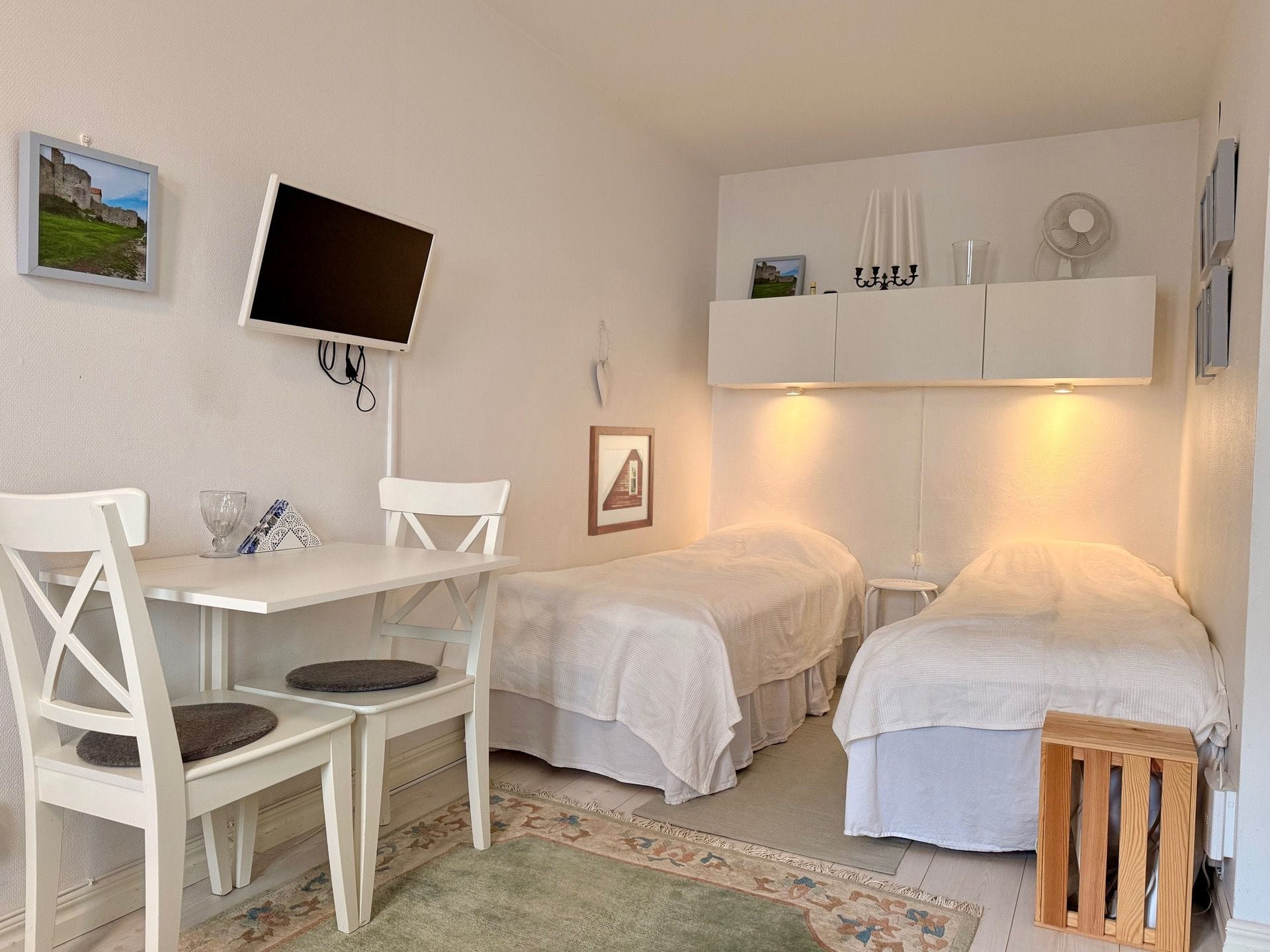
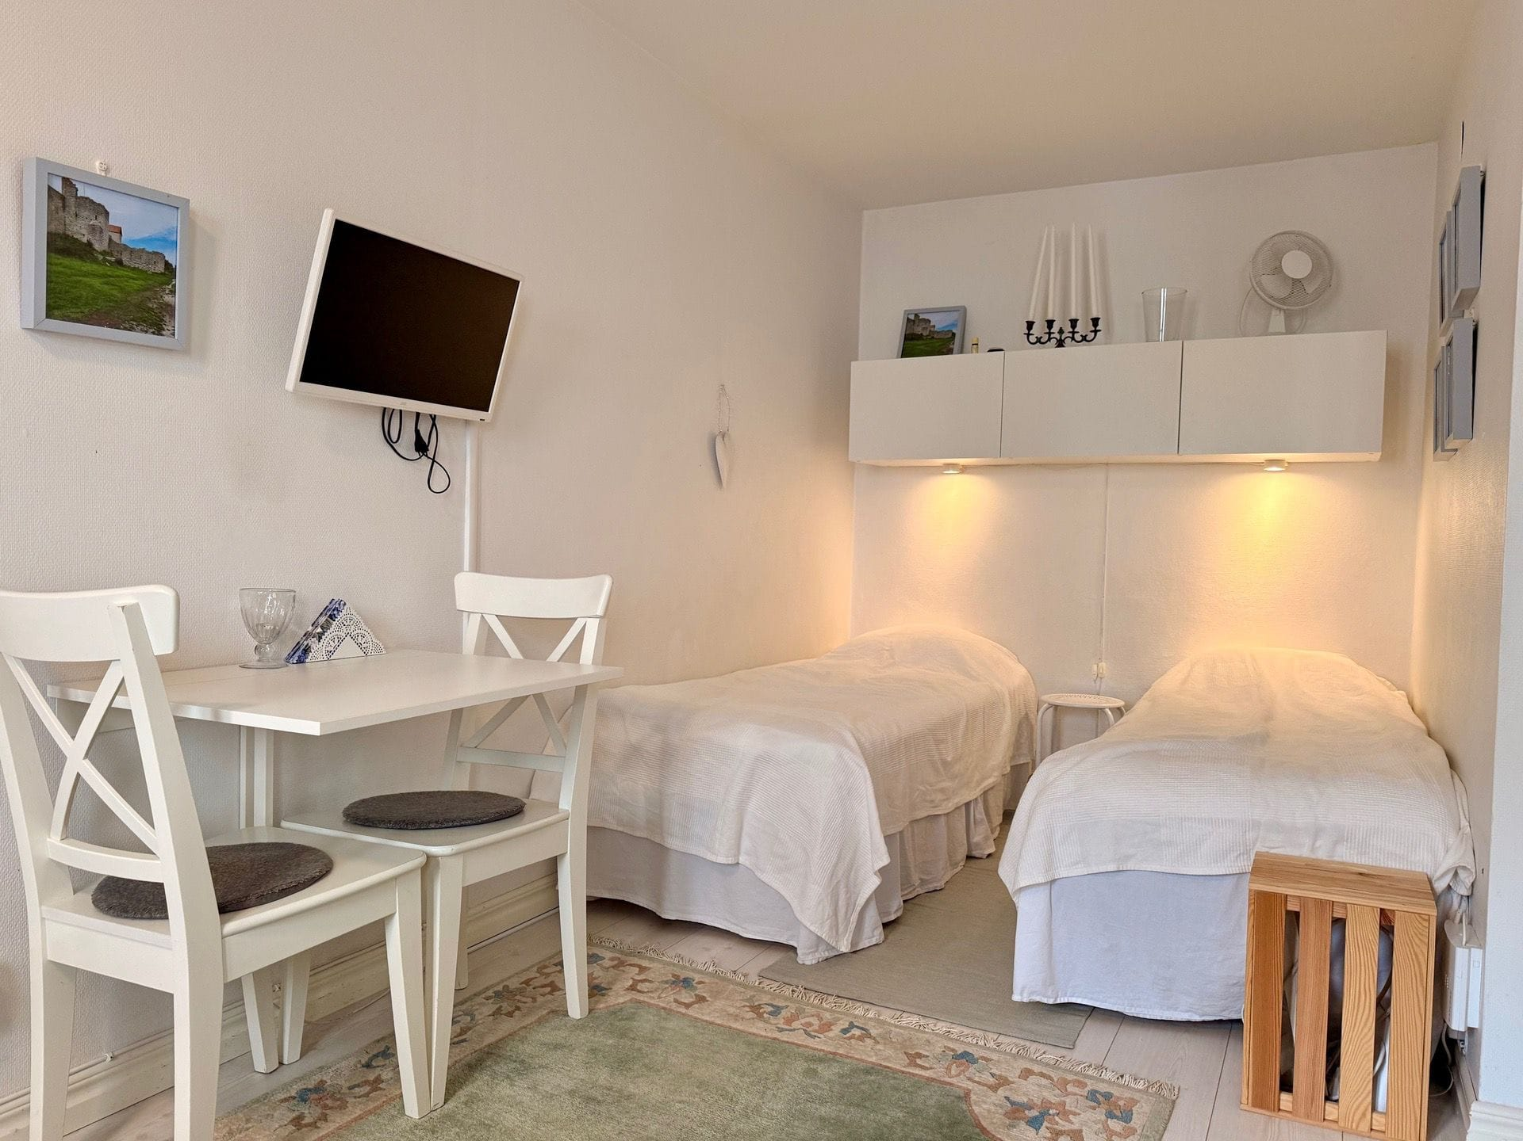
- picture frame [587,425,656,537]
